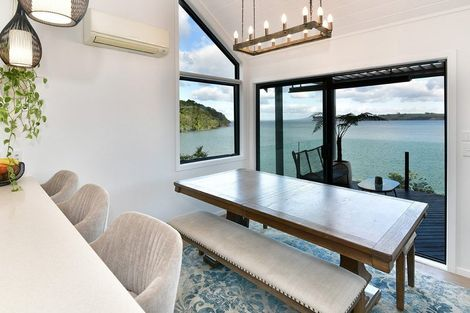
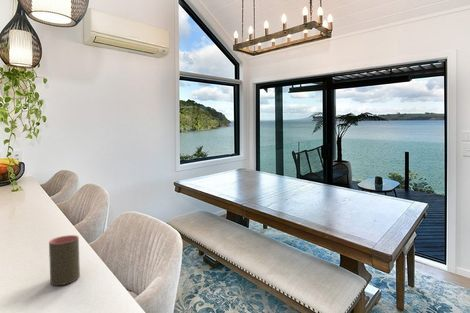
+ cup [48,234,81,286]
